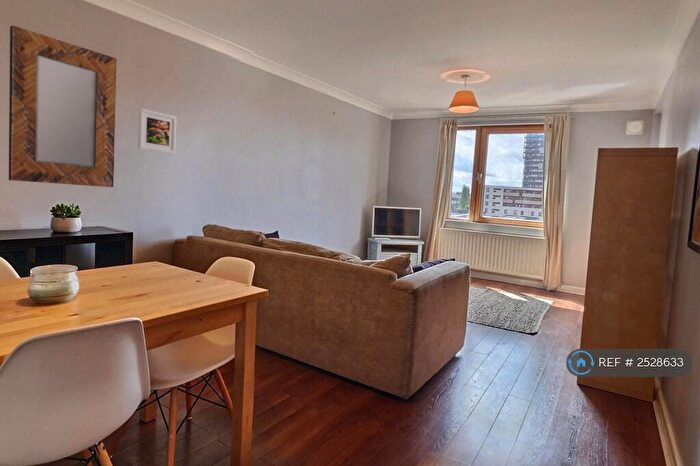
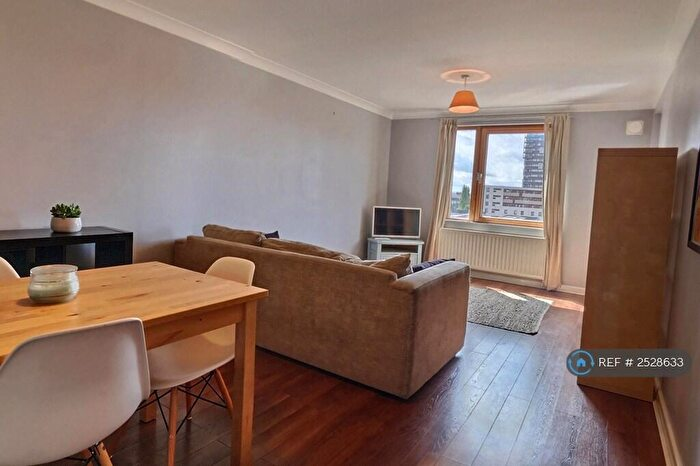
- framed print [137,107,177,155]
- home mirror [8,25,117,188]
